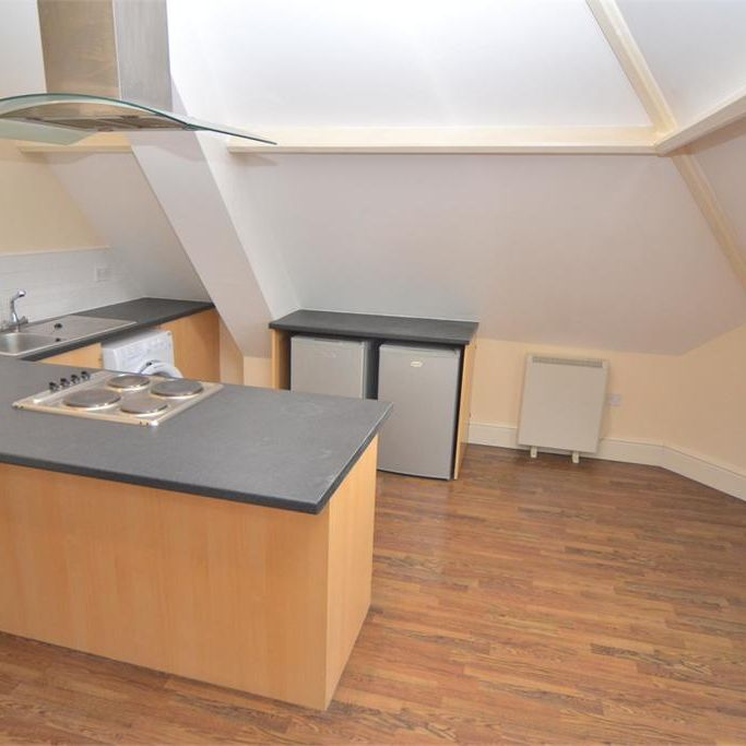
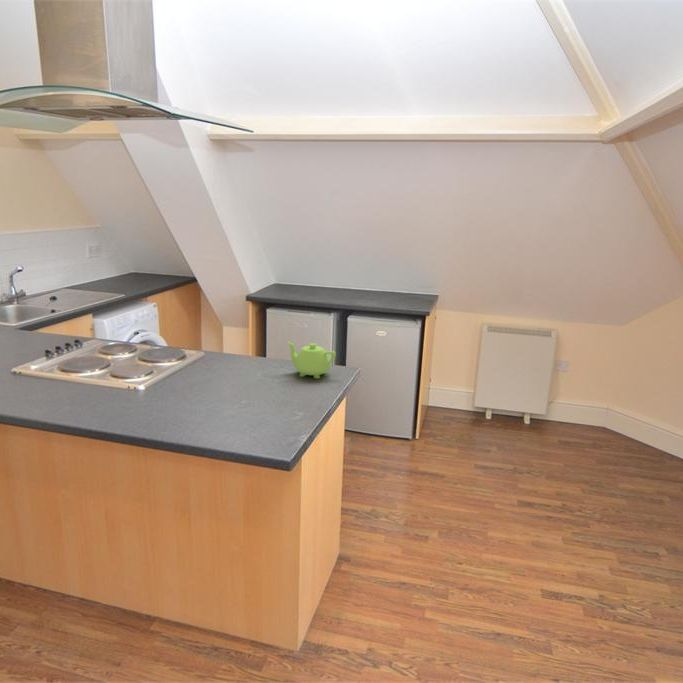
+ teapot [286,341,337,380]
